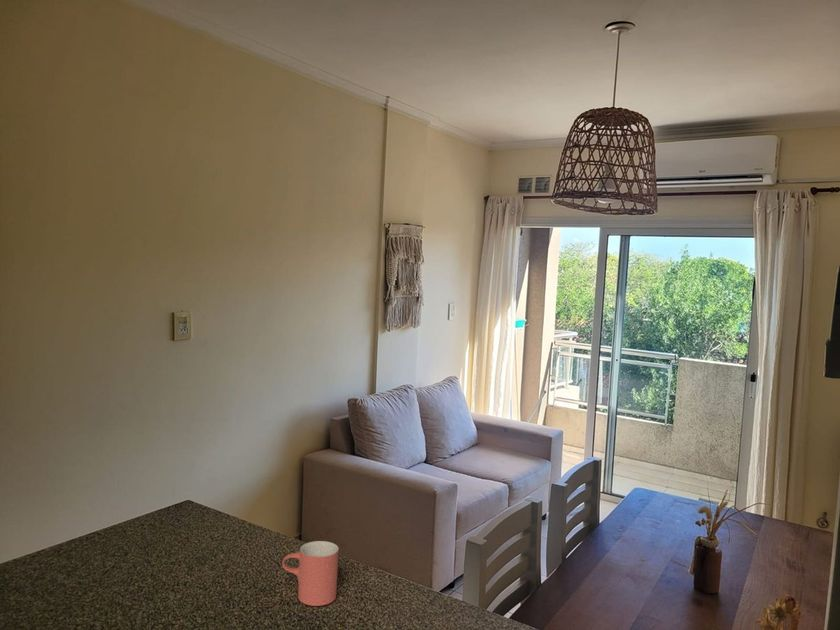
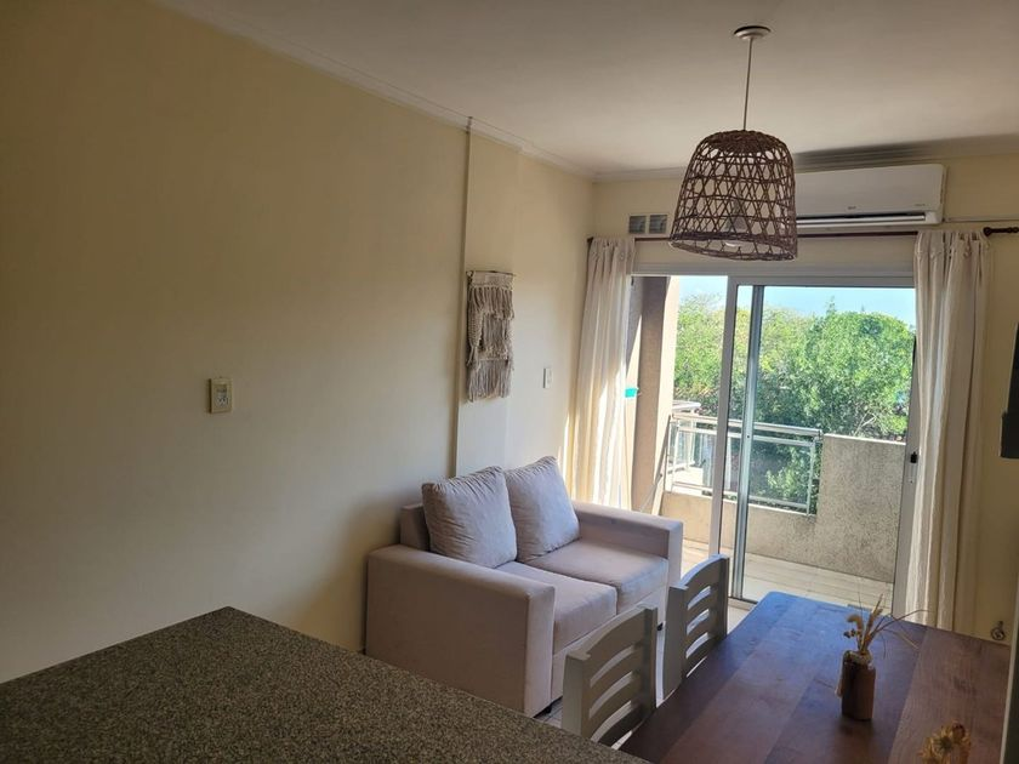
- cup [281,540,340,607]
